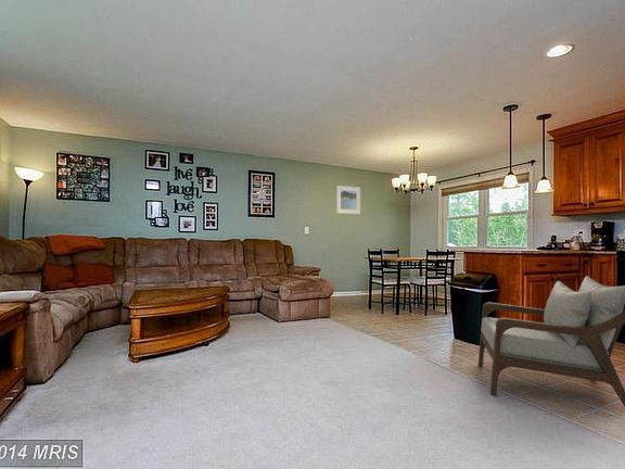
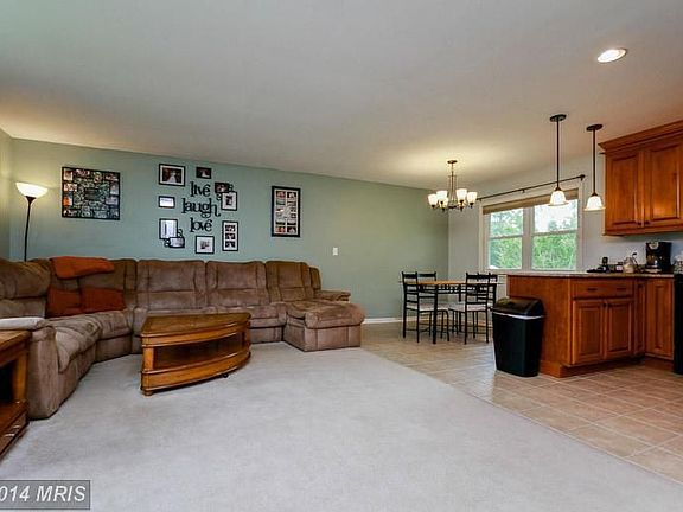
- armchair [477,275,625,407]
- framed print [335,185,361,215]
